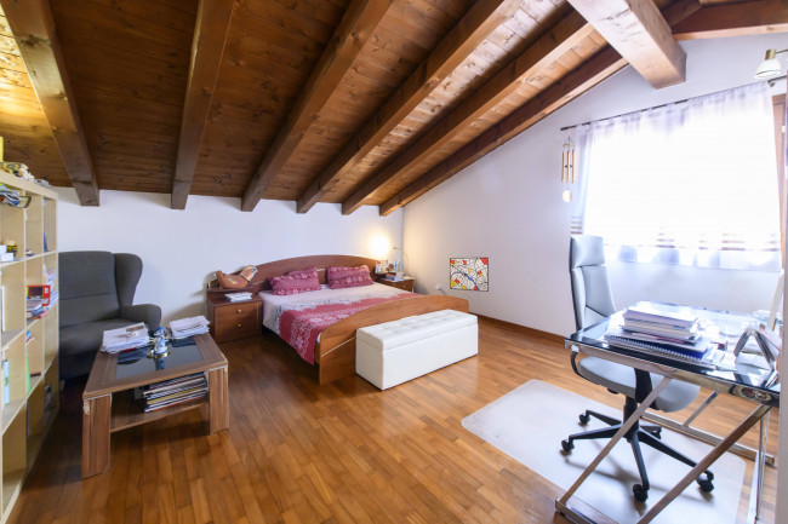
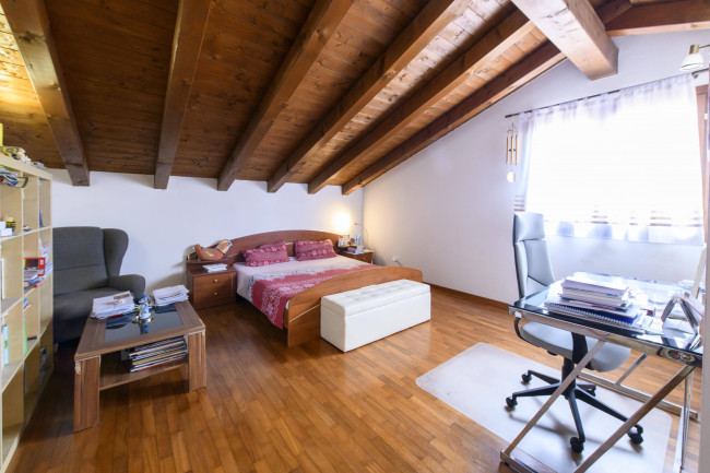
- wall art [449,257,490,293]
